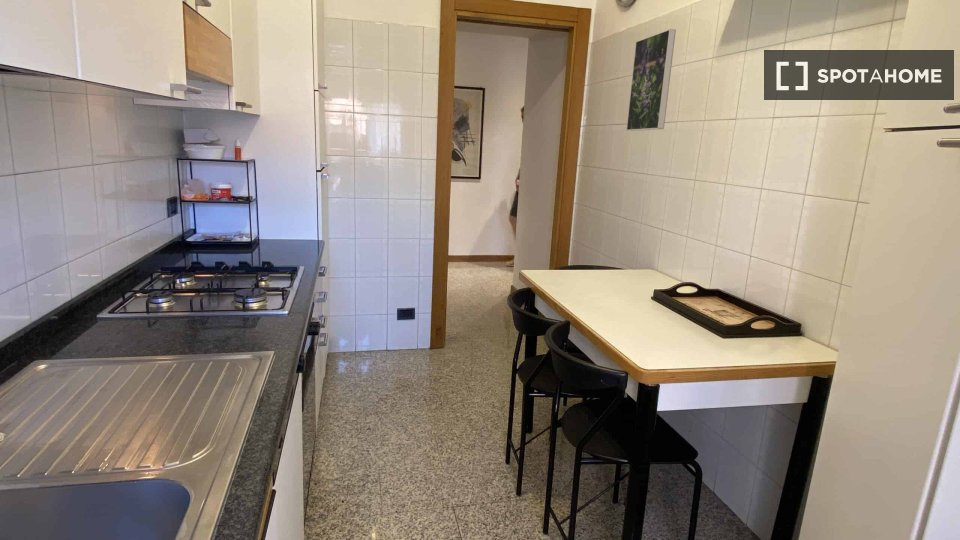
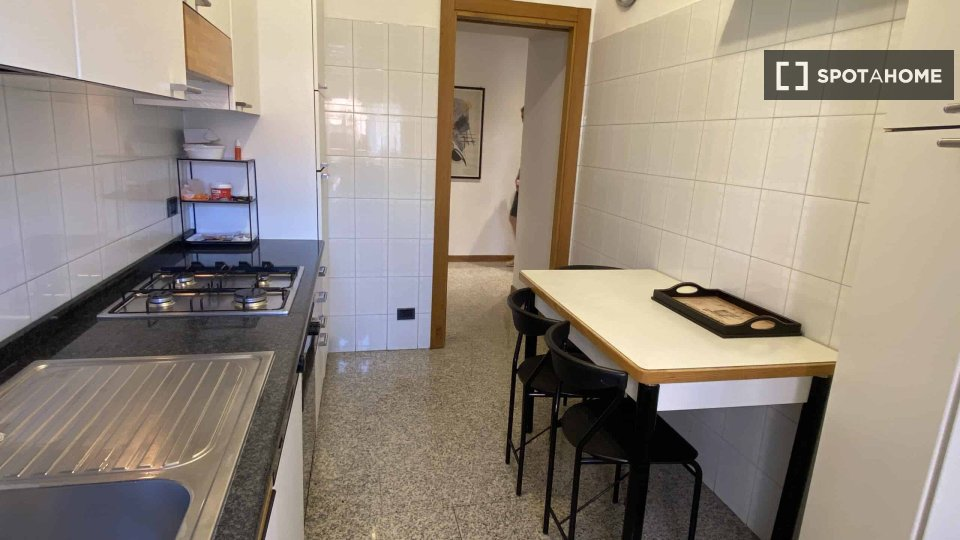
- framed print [625,28,677,132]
